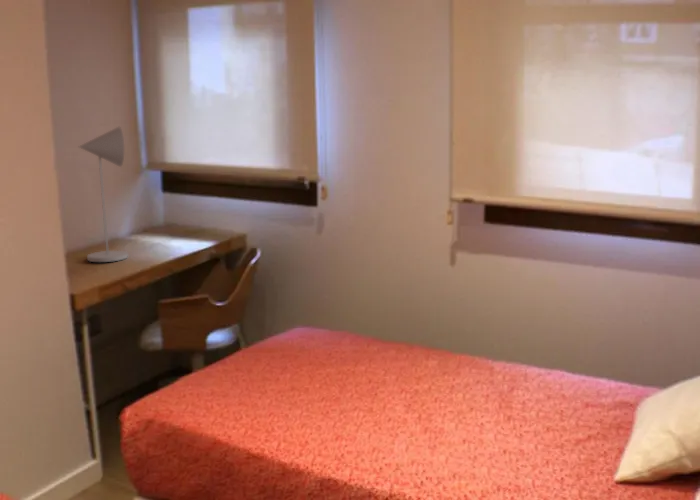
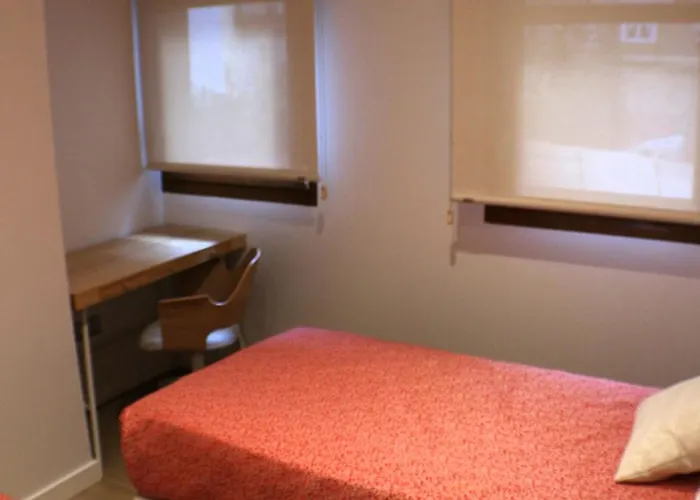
- desk lamp [78,126,129,263]
